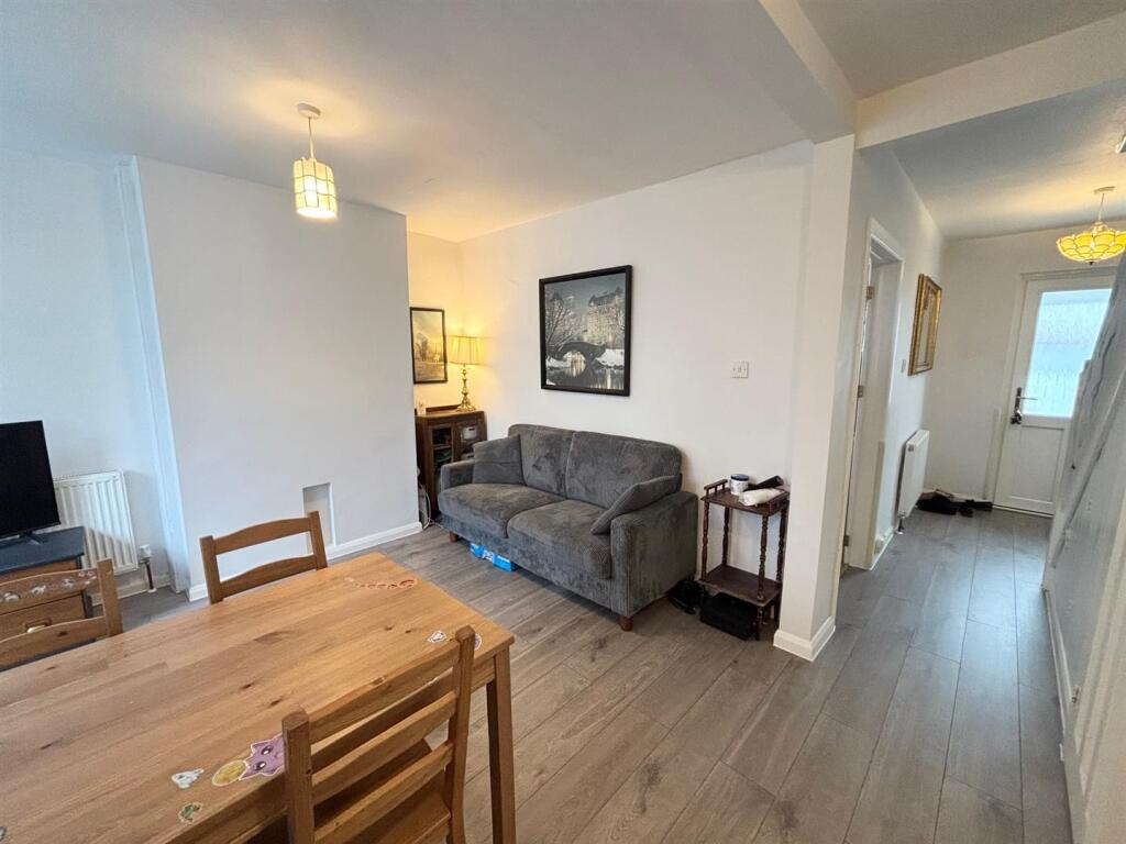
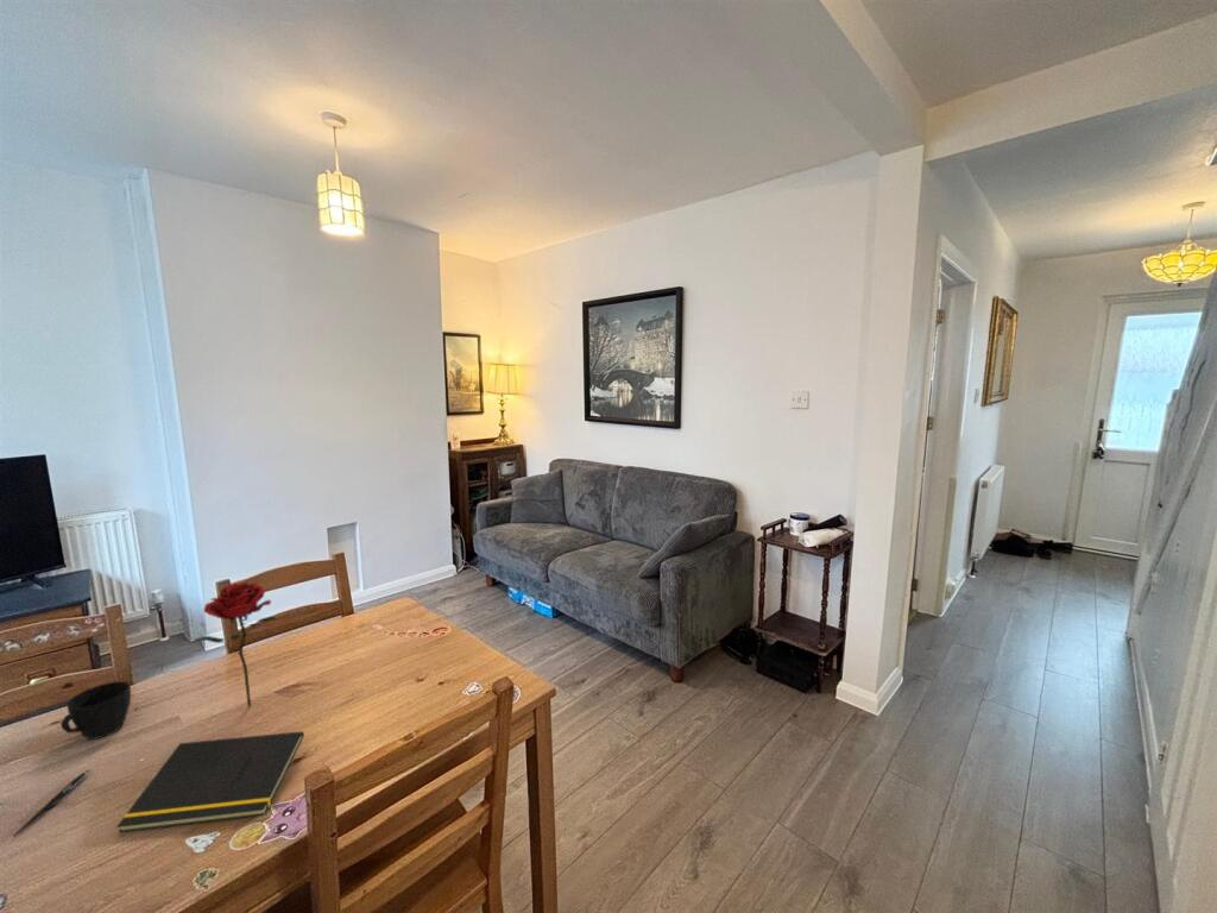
+ cup [59,680,132,741]
+ notepad [115,730,305,833]
+ flower [197,580,278,707]
+ pen [12,769,90,838]
